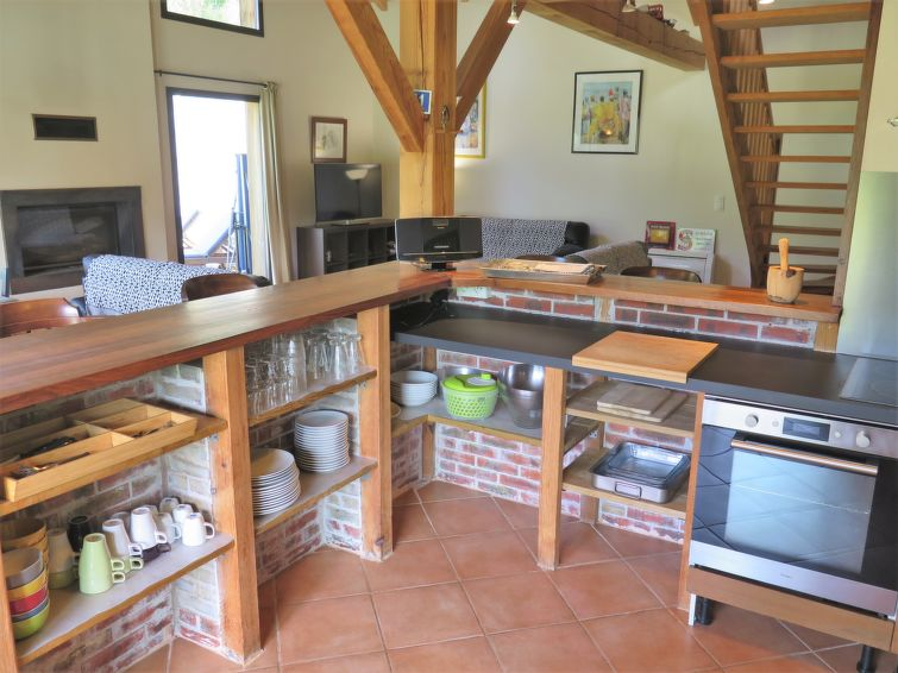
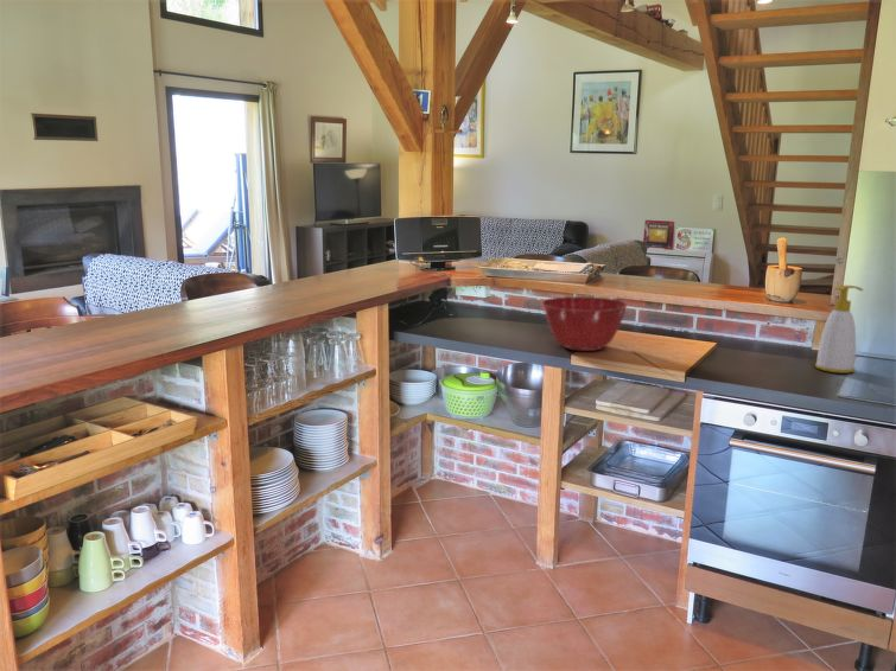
+ mixing bowl [541,295,629,352]
+ soap bottle [814,285,864,375]
